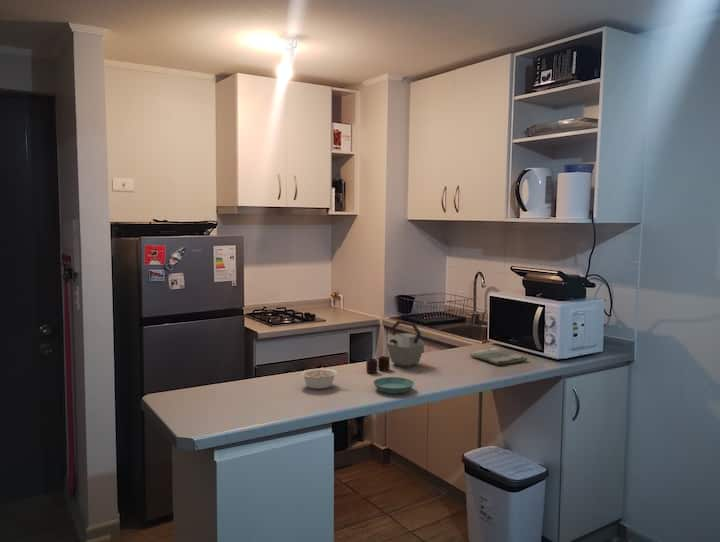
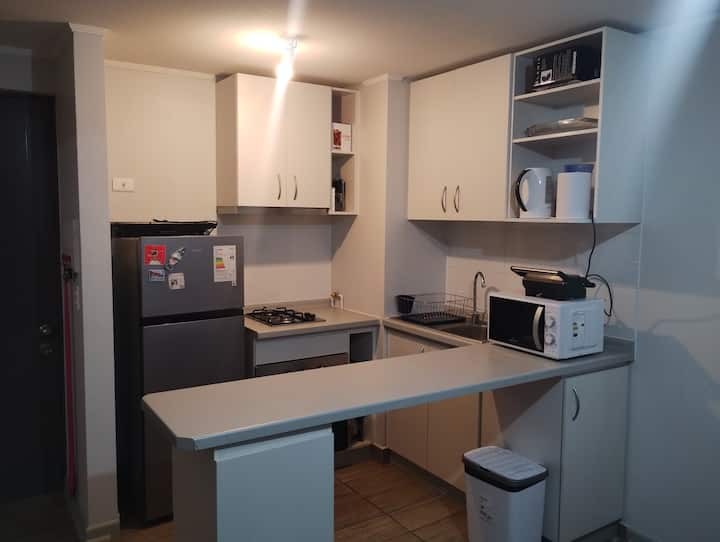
- dish towel [469,346,528,366]
- kettle [365,320,426,374]
- saucer [372,376,415,394]
- legume [300,368,345,390]
